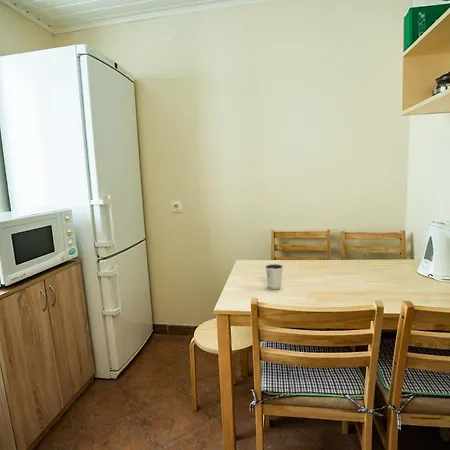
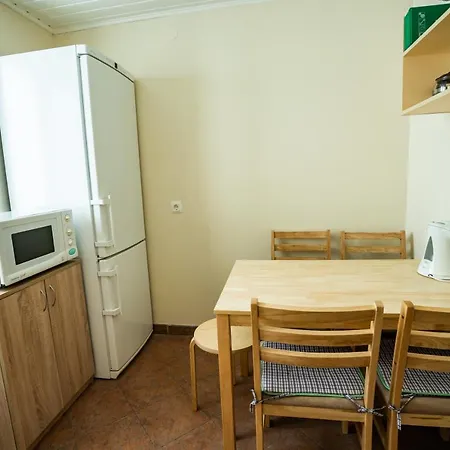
- dixie cup [264,263,284,290]
